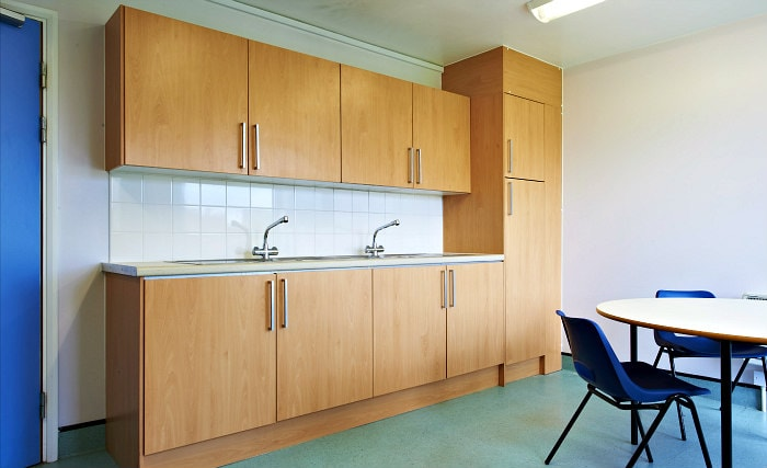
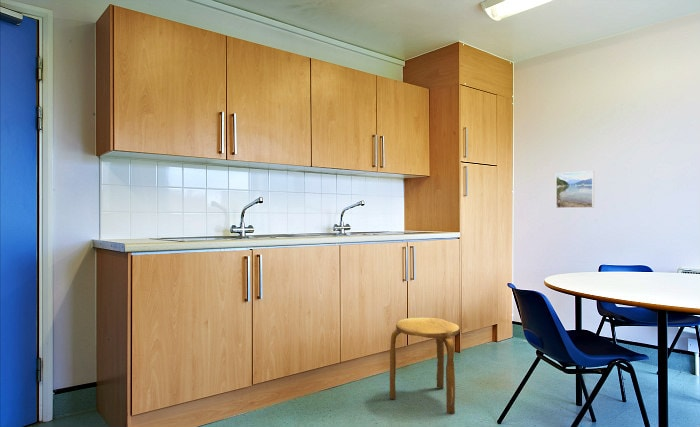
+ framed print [555,170,595,209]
+ stool [389,317,461,415]
